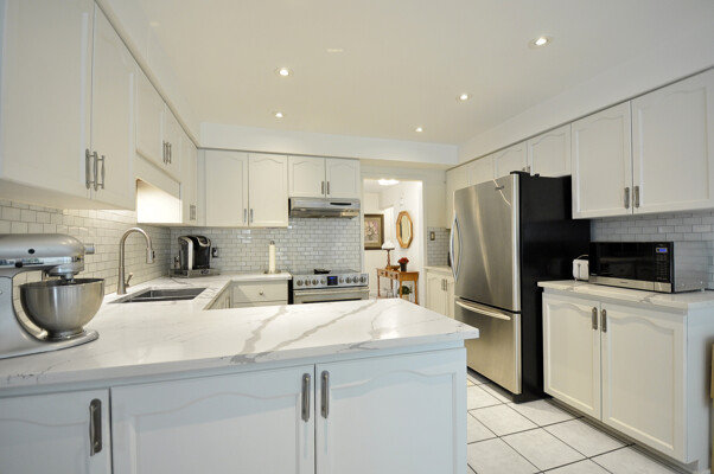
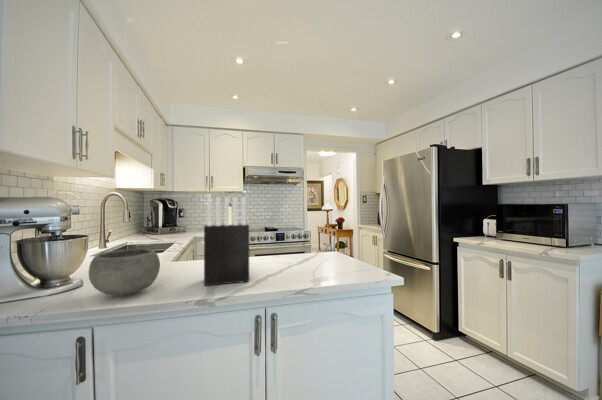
+ knife block [203,196,250,287]
+ bowl [88,248,161,297]
